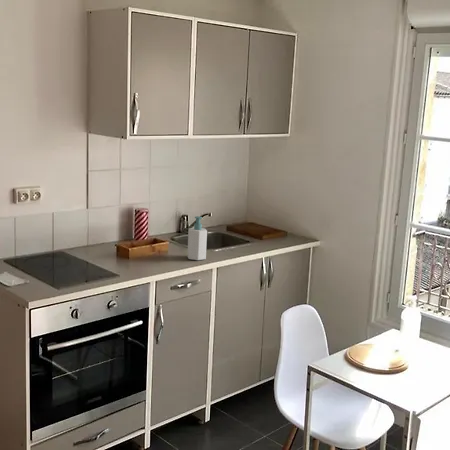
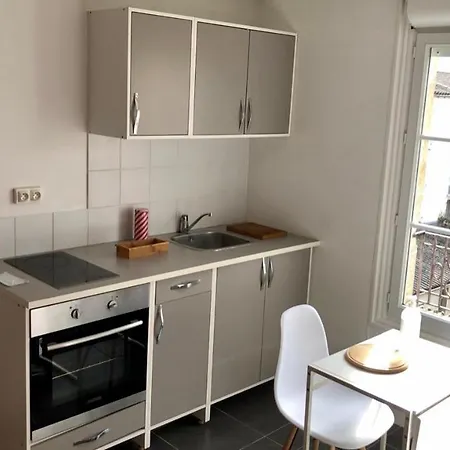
- soap bottle [186,215,208,261]
